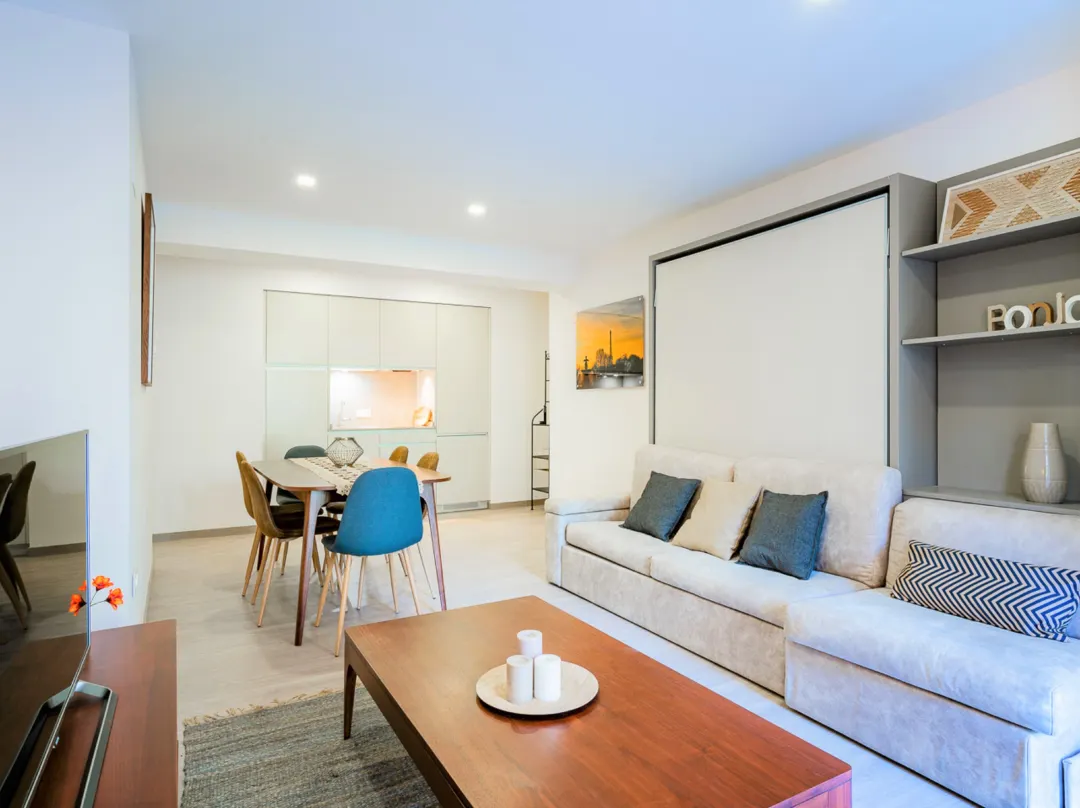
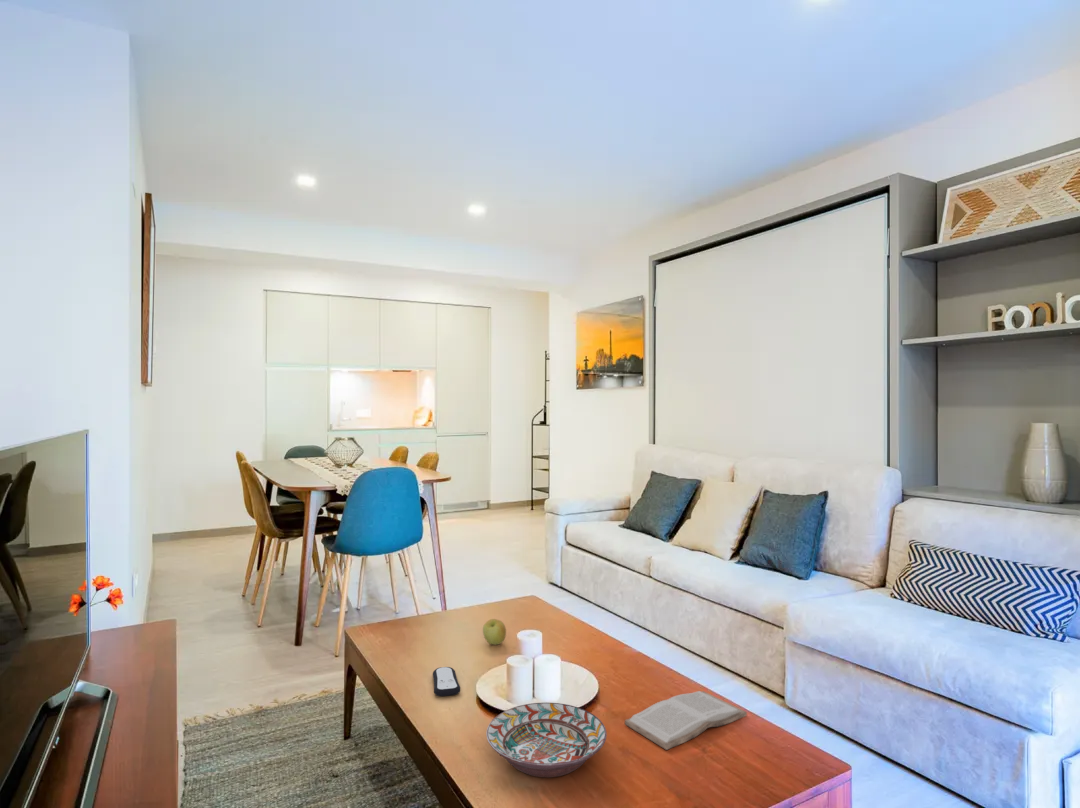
+ decorative bowl [486,702,608,778]
+ remote control [432,666,461,697]
+ apple [482,618,507,646]
+ book [624,690,748,751]
